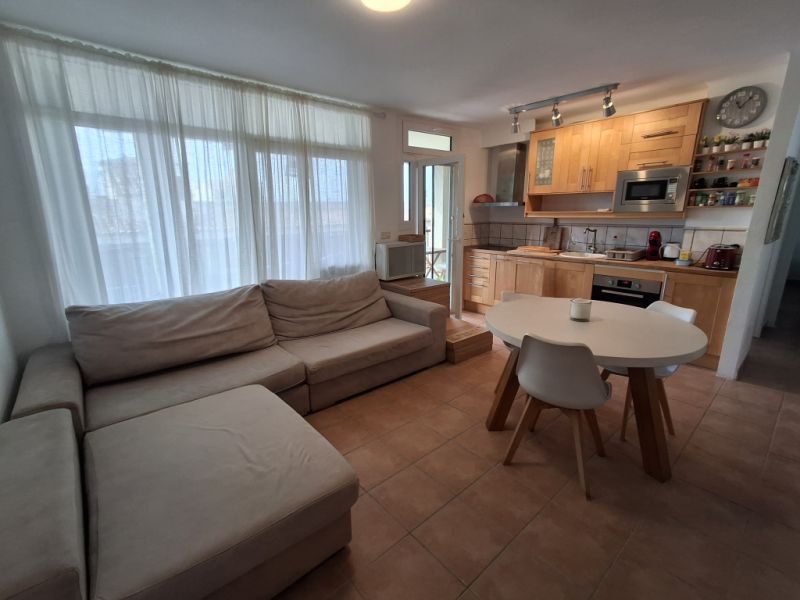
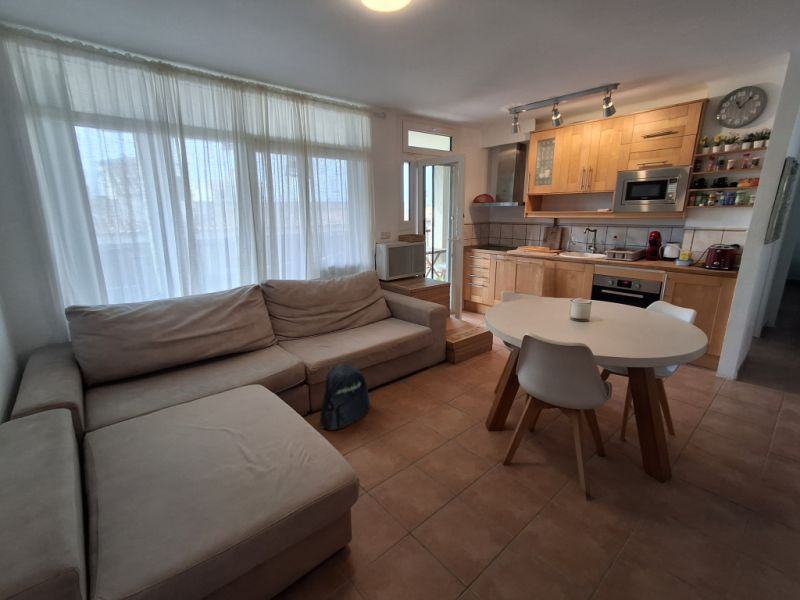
+ backpack [319,362,371,431]
